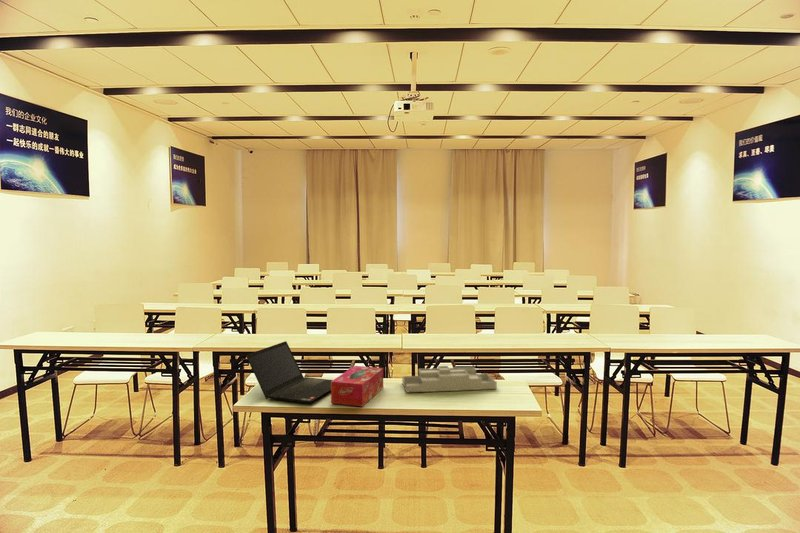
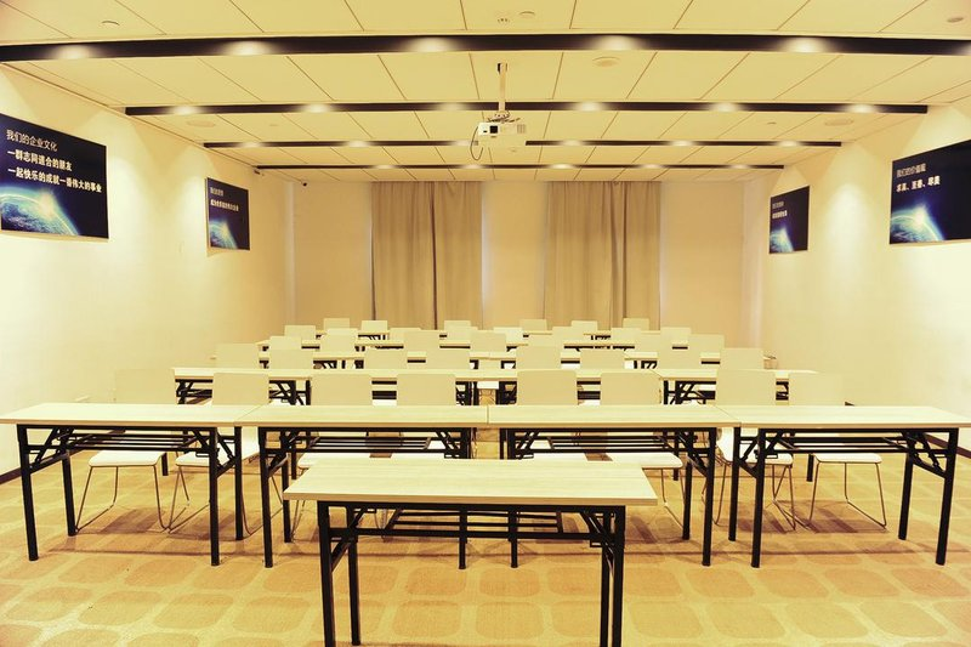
- tissue box [330,365,384,407]
- laptop computer [245,340,333,404]
- desk organizer [401,365,498,393]
